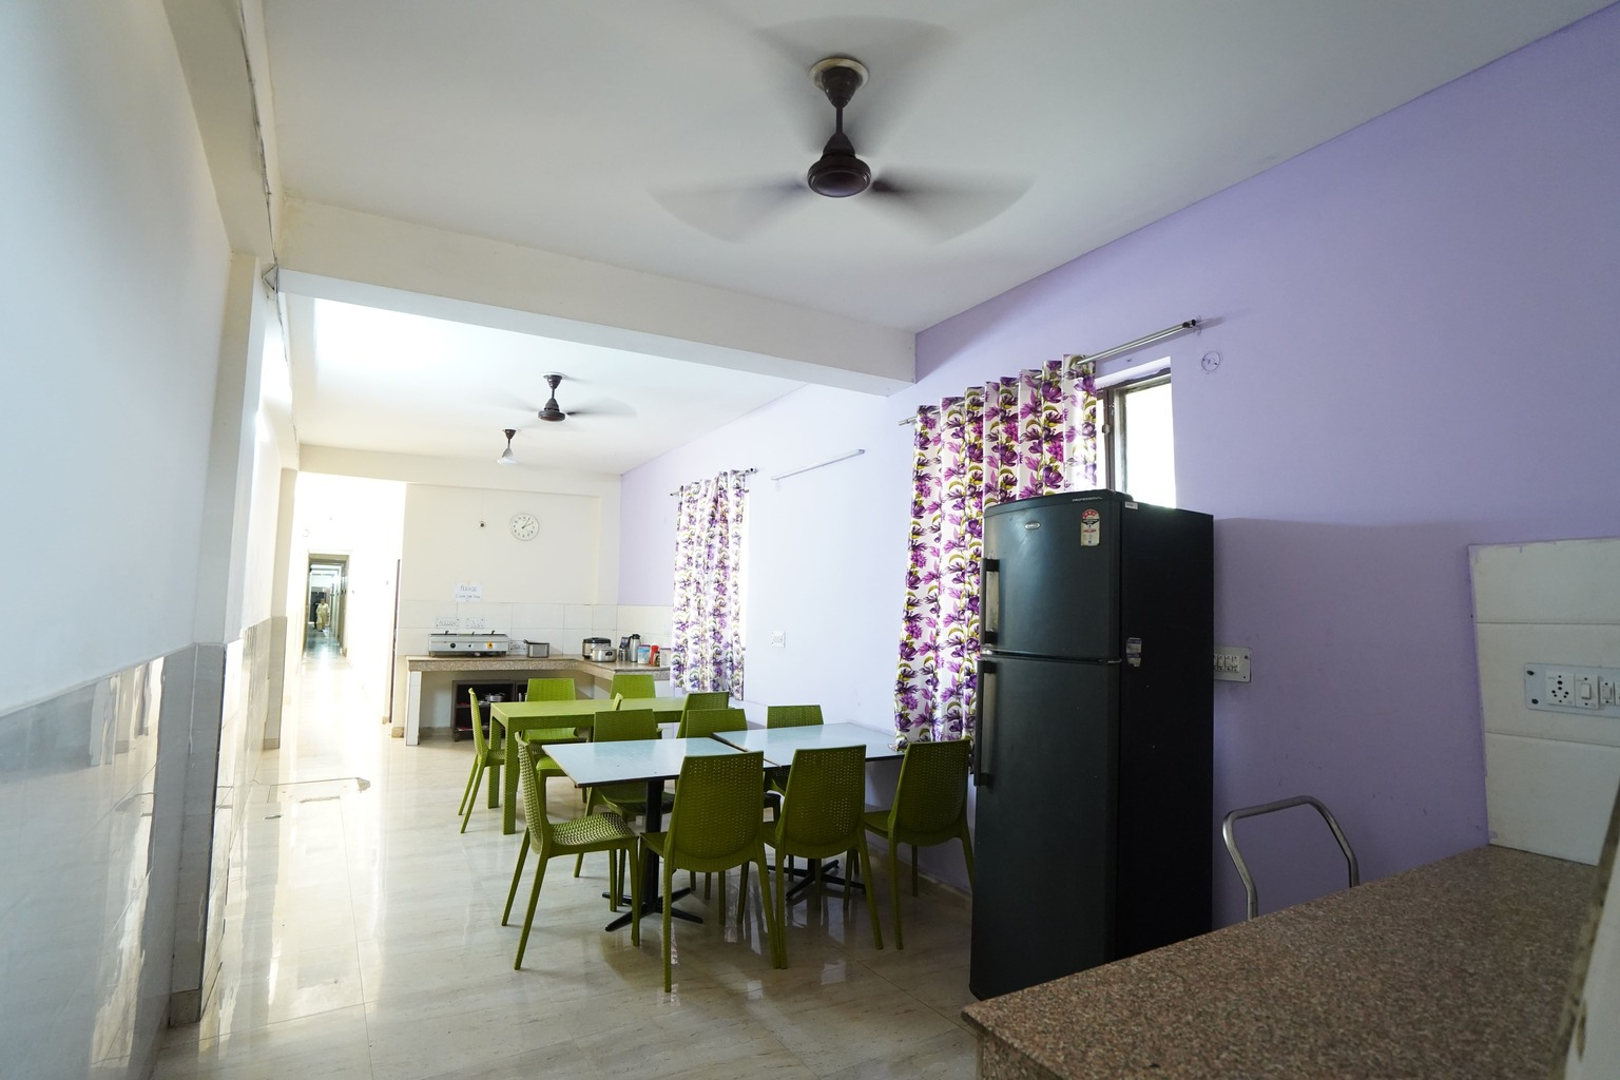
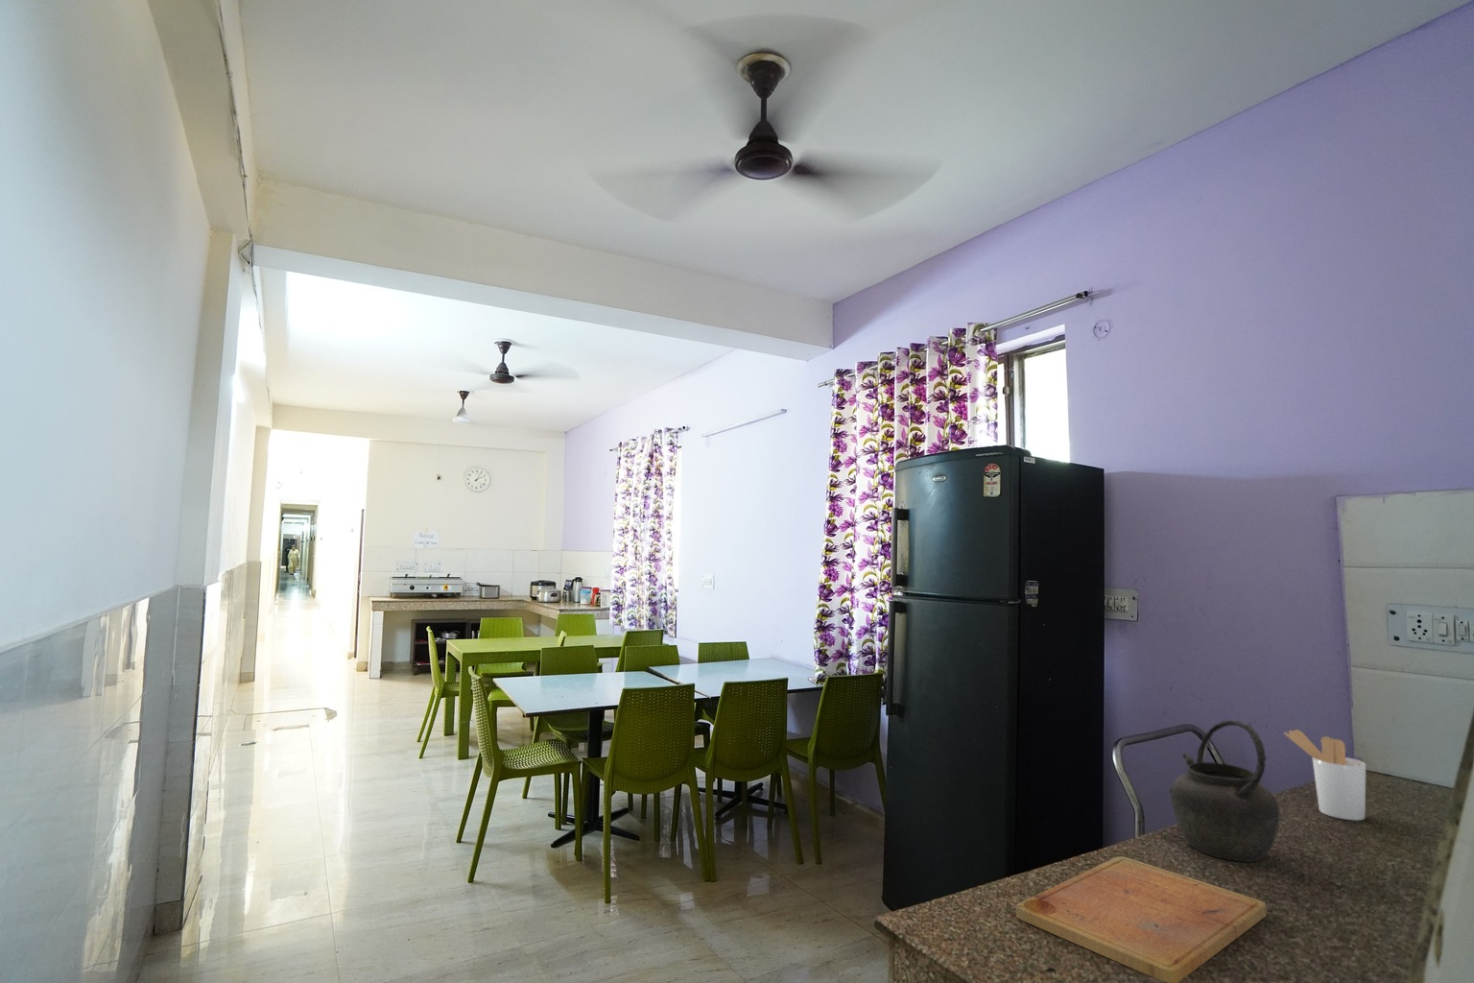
+ kettle [1169,719,1281,863]
+ utensil holder [1283,728,1367,822]
+ cutting board [1016,856,1268,983]
